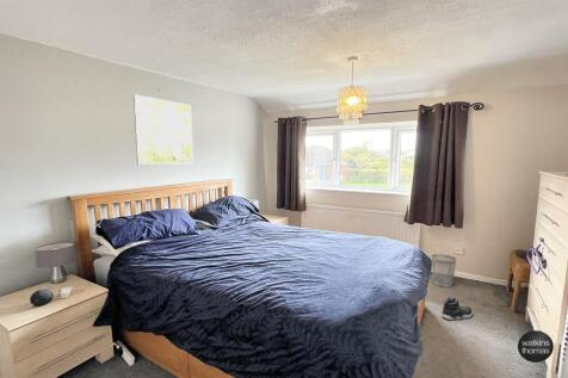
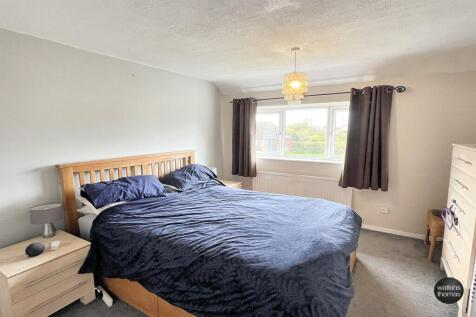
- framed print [132,93,195,166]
- wastebasket [431,253,457,289]
- sneaker [440,295,474,321]
